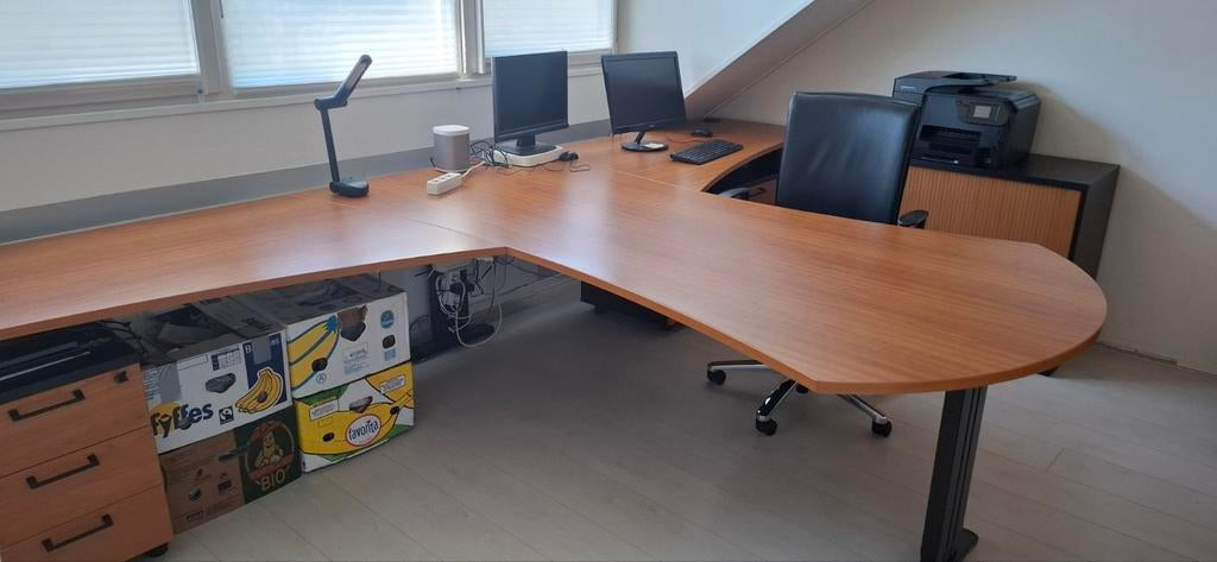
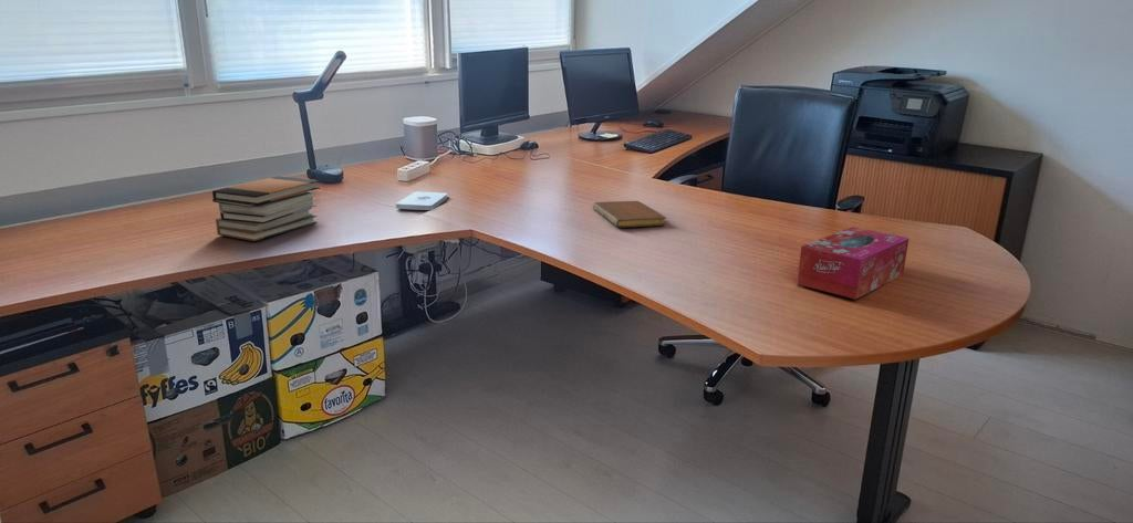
+ book stack [211,175,321,242]
+ notepad [395,190,449,211]
+ notebook [592,200,667,229]
+ tissue box [796,226,909,301]
